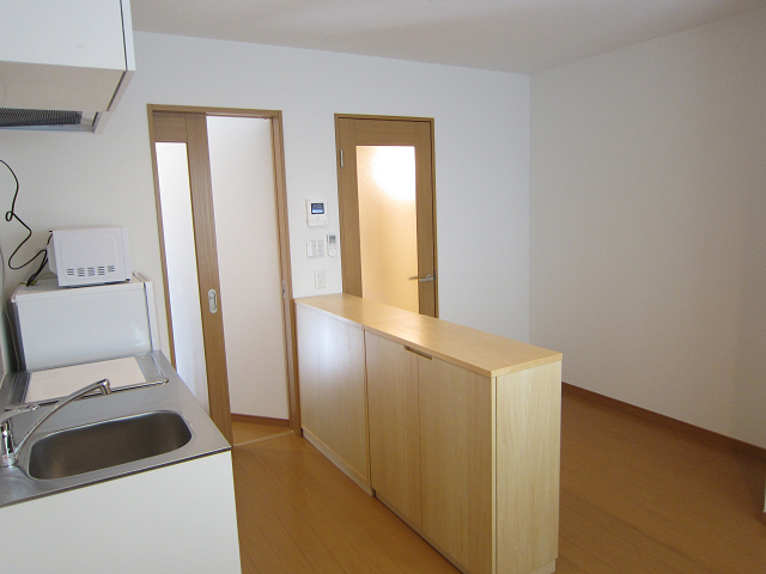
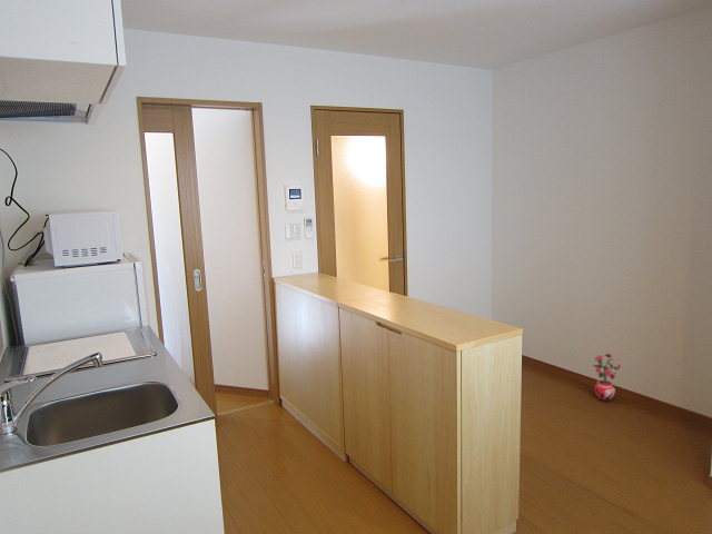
+ potted plant [592,353,622,402]
